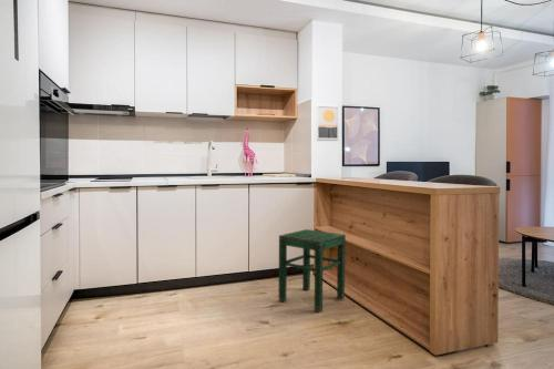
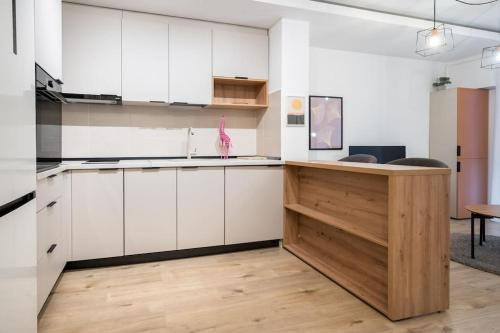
- stool [278,228,347,314]
